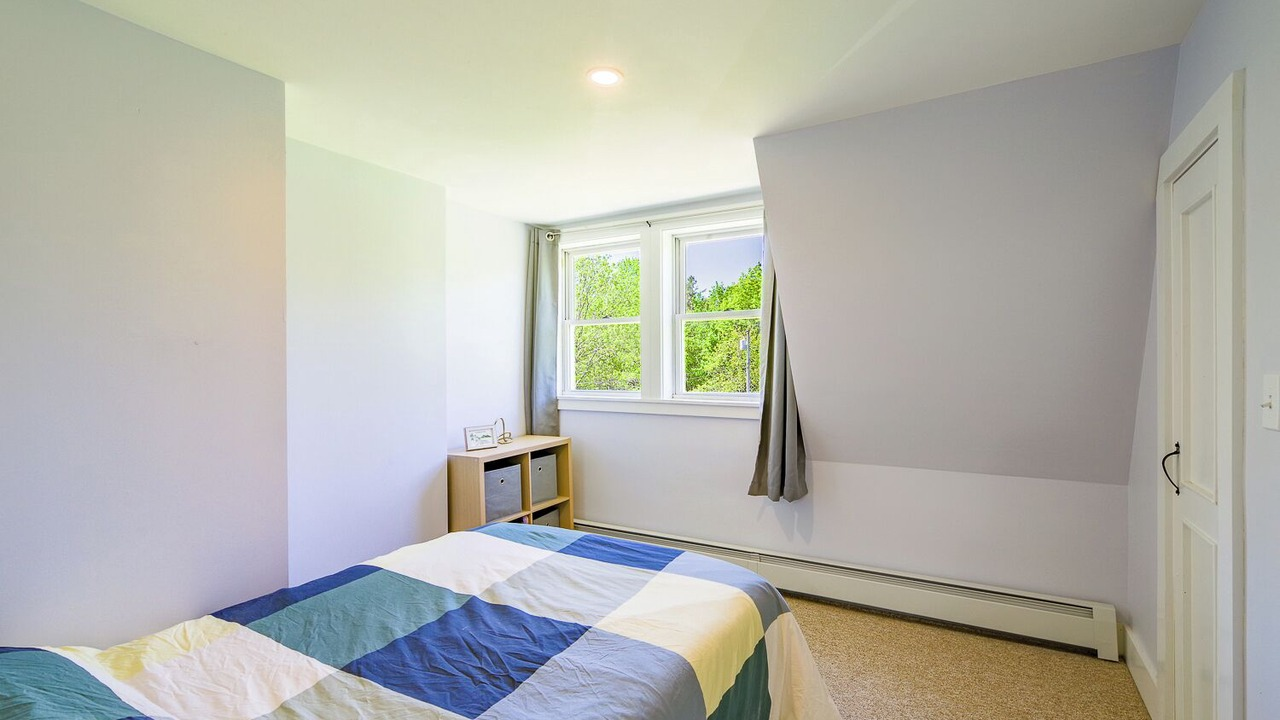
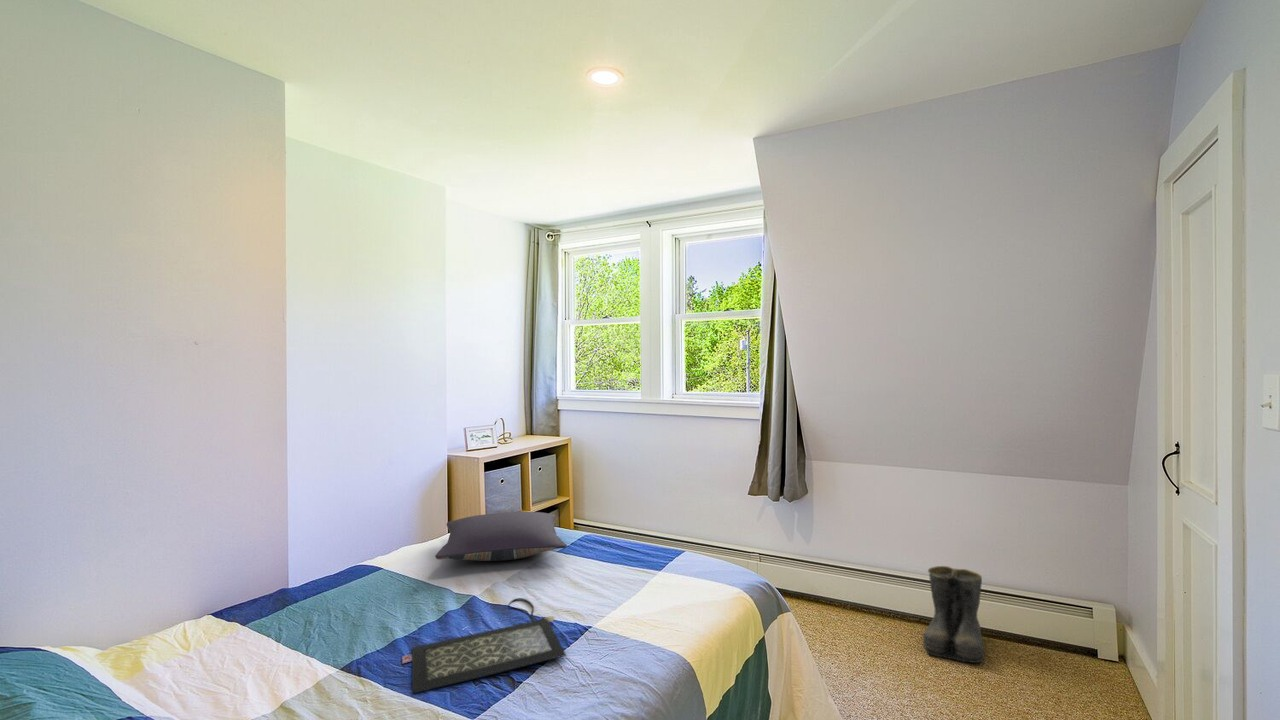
+ pillow [434,511,568,562]
+ boots [922,565,986,664]
+ clutch bag [401,597,567,695]
